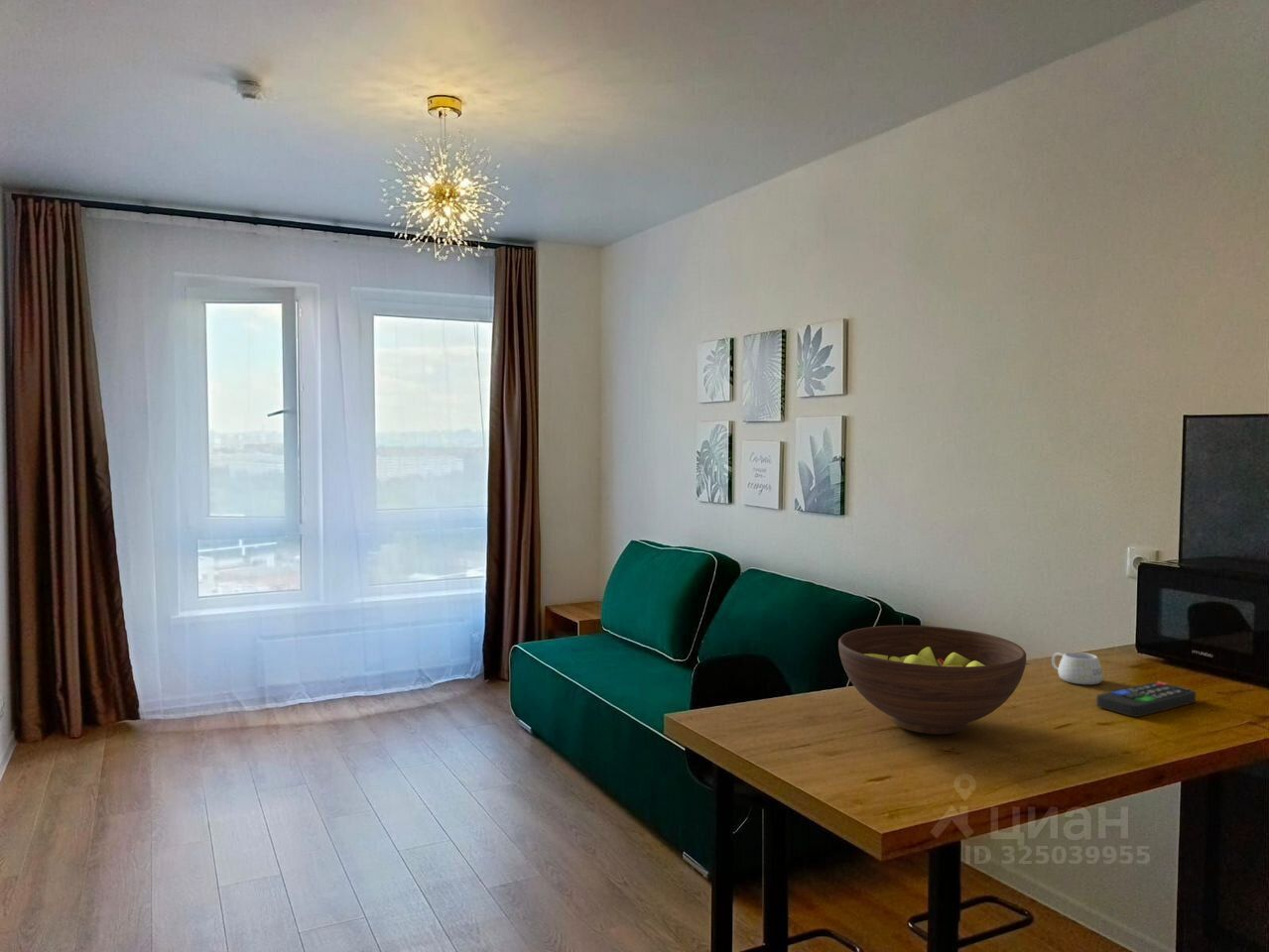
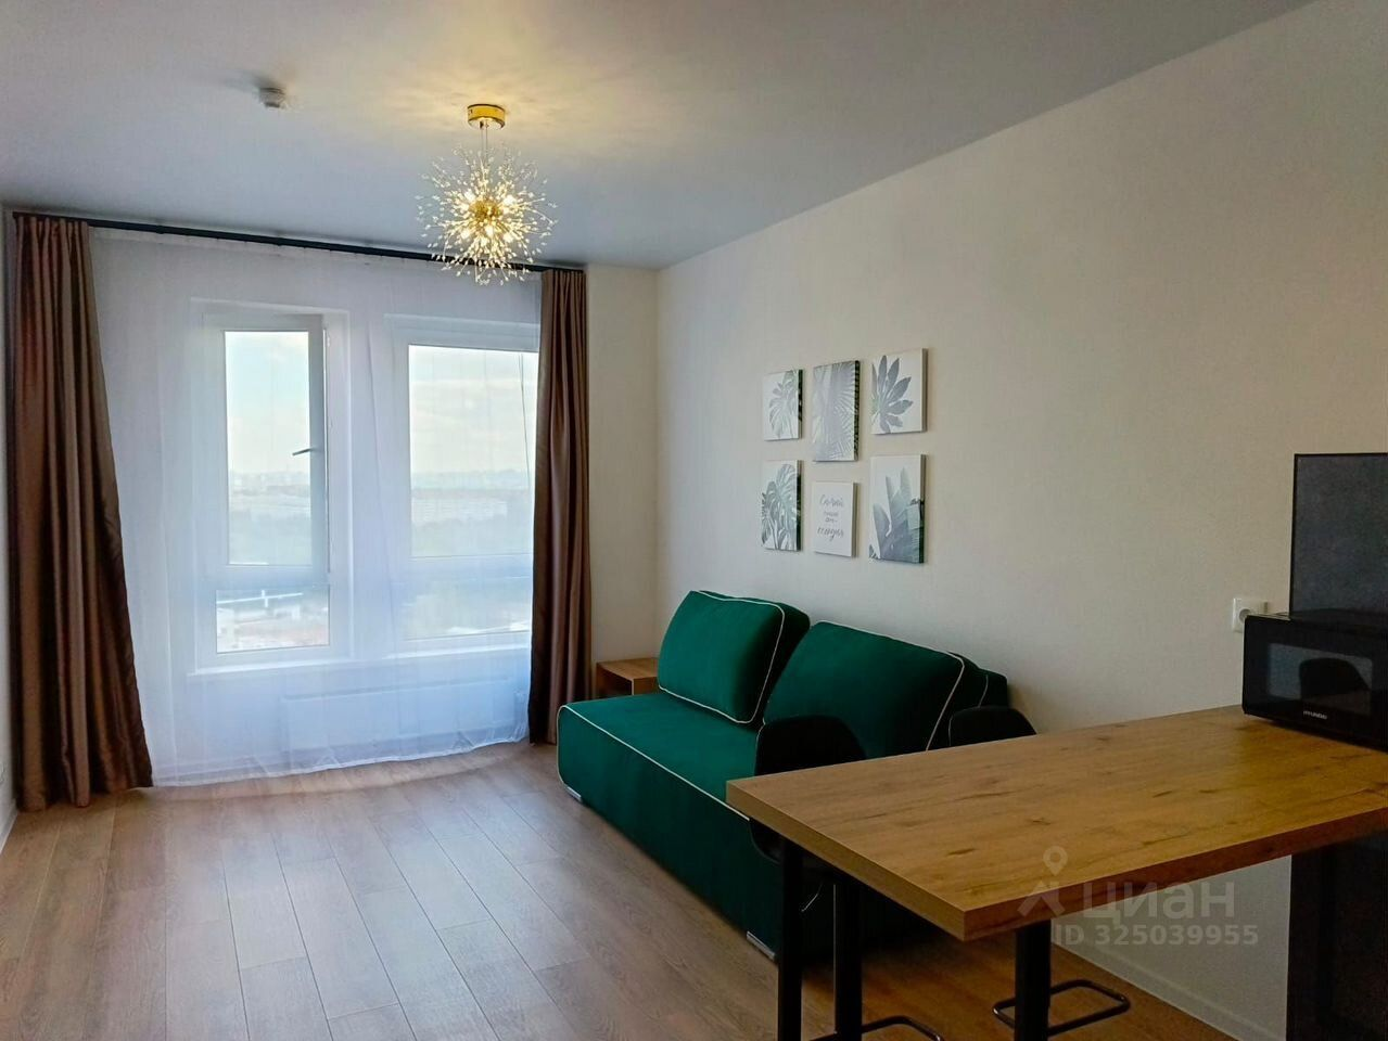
- remote control [1095,681,1197,718]
- mug [1051,651,1104,685]
- fruit bowl [837,625,1027,736]
